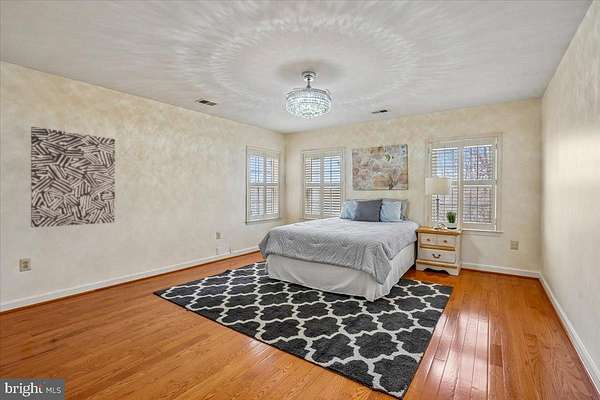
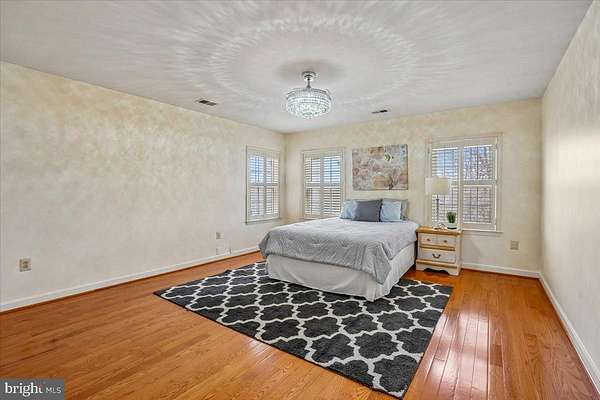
- wall art [30,126,116,228]
